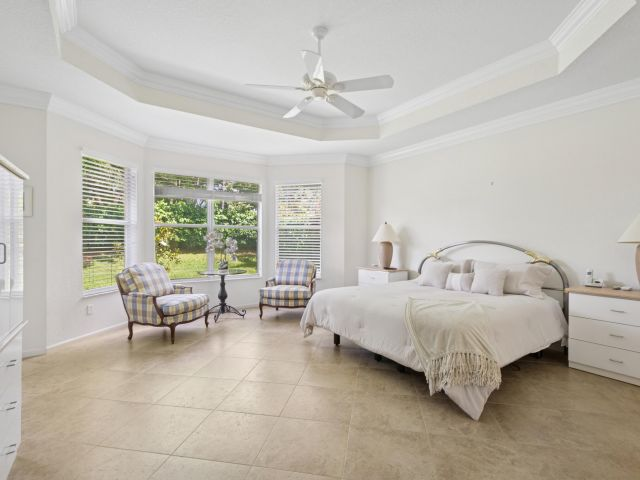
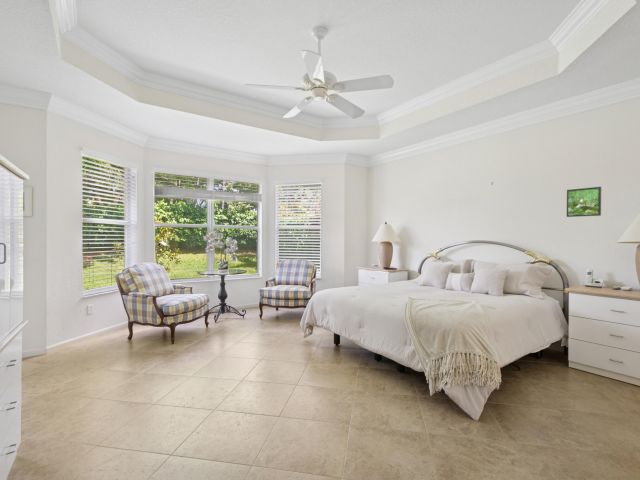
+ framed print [566,186,602,218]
